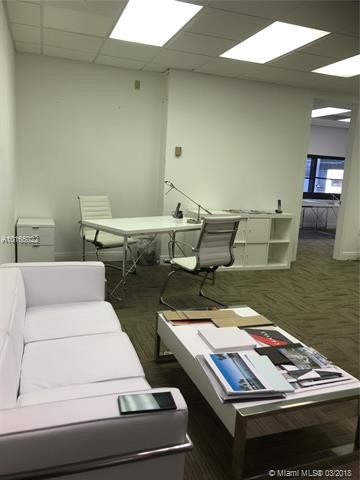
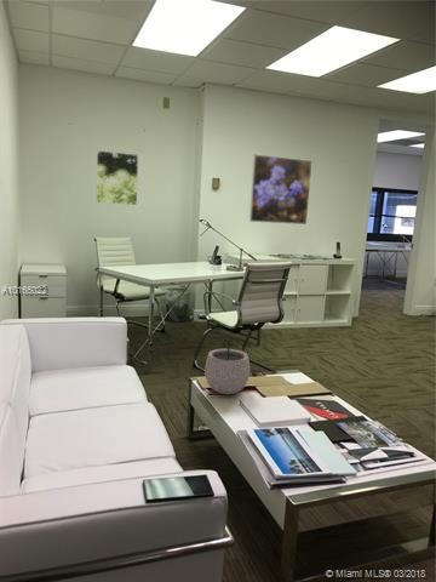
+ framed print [96,149,139,206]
+ plant pot [203,338,251,395]
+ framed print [248,153,314,226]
